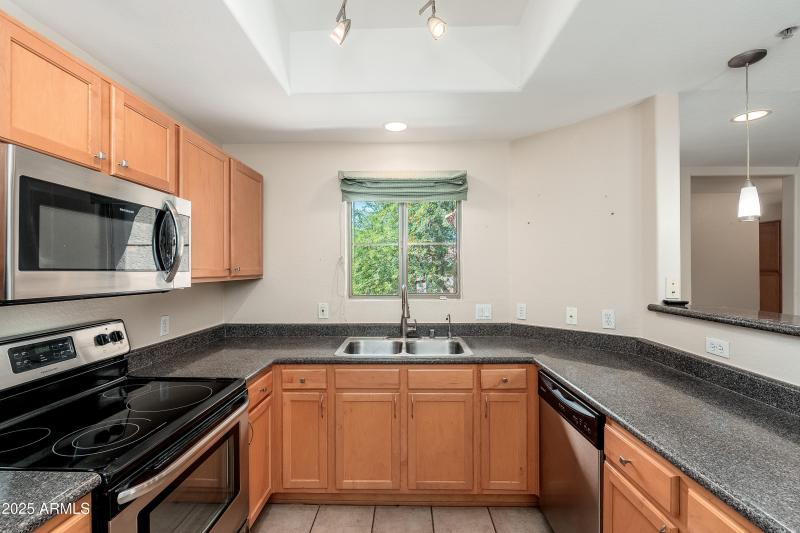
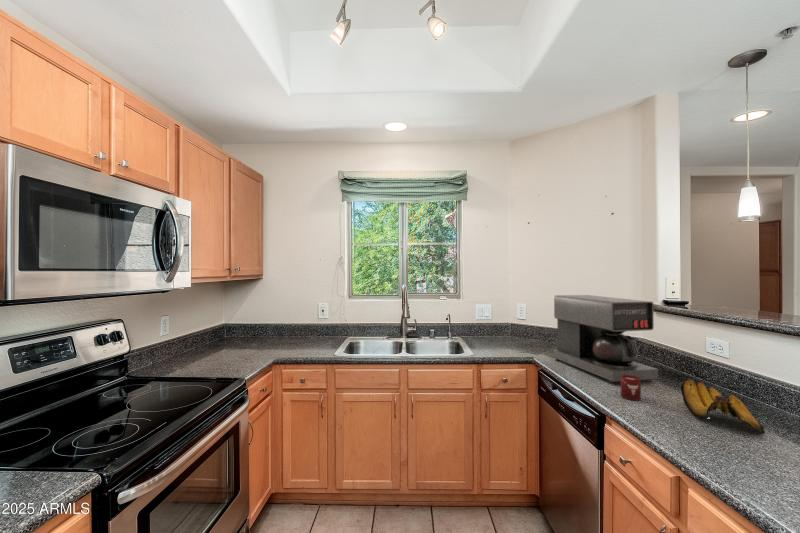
+ banana bunch [680,377,766,434]
+ coffee maker [552,294,659,384]
+ cup [619,375,642,401]
